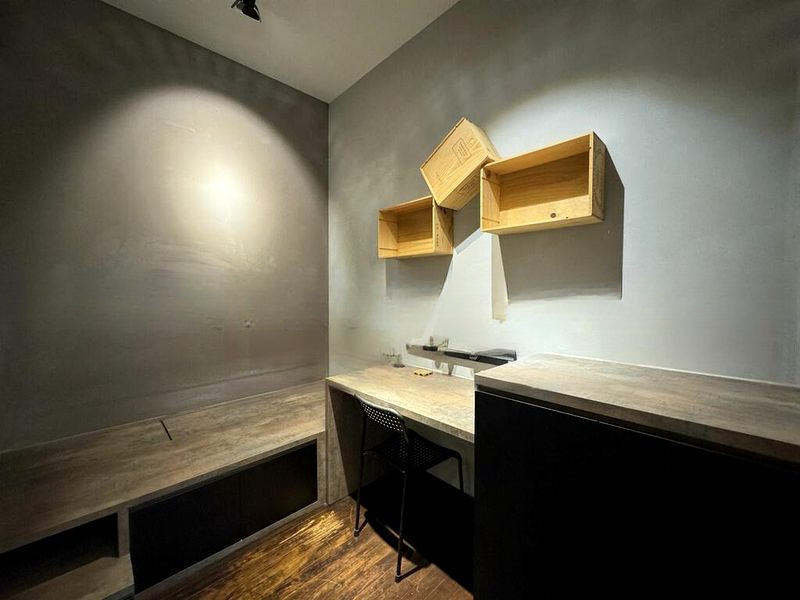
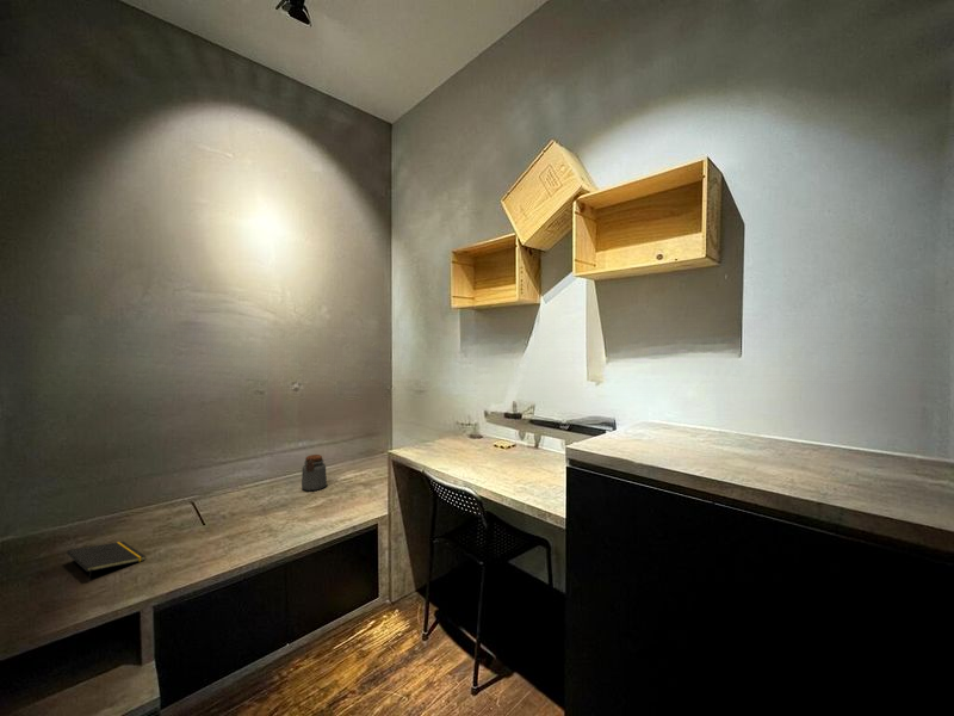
+ notepad [66,541,147,582]
+ jar [301,453,328,492]
